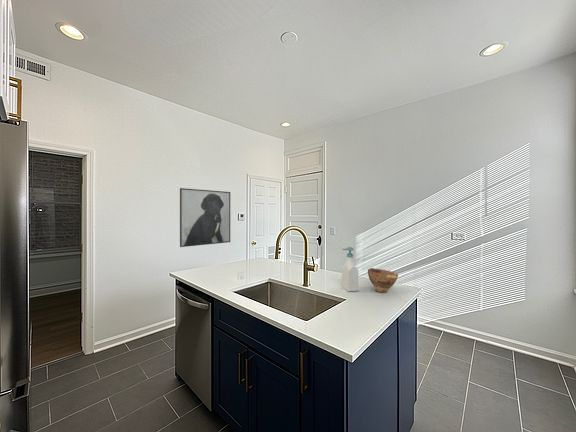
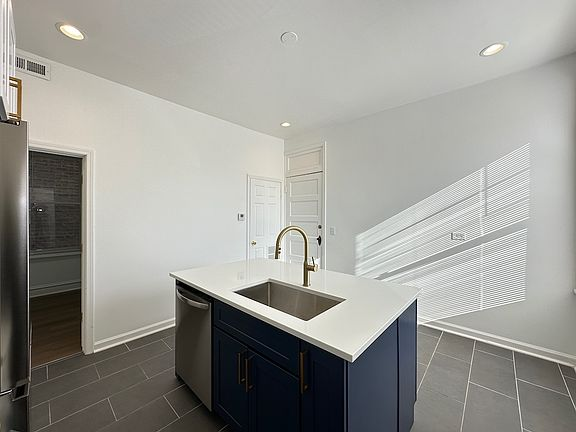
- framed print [179,187,231,248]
- soap bottle [341,246,359,293]
- bowl [367,267,399,293]
